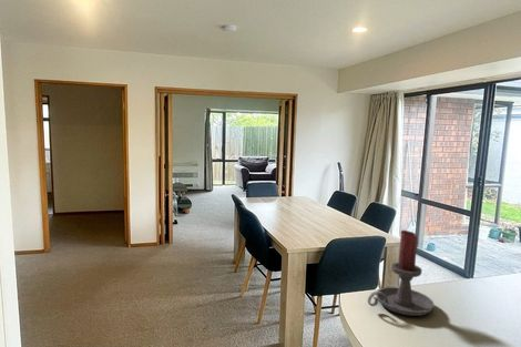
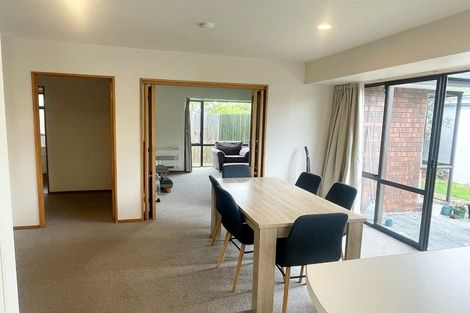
- candle holder [367,229,436,317]
